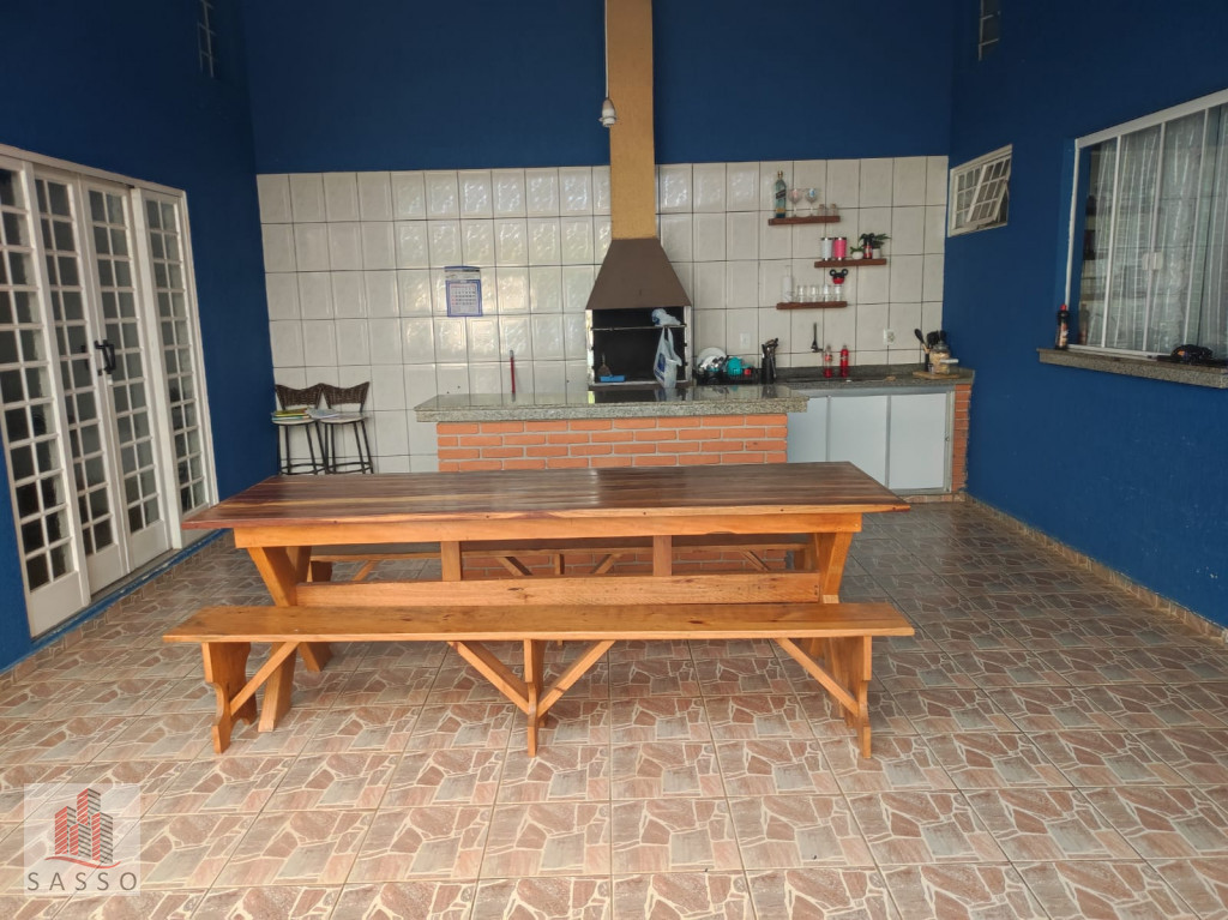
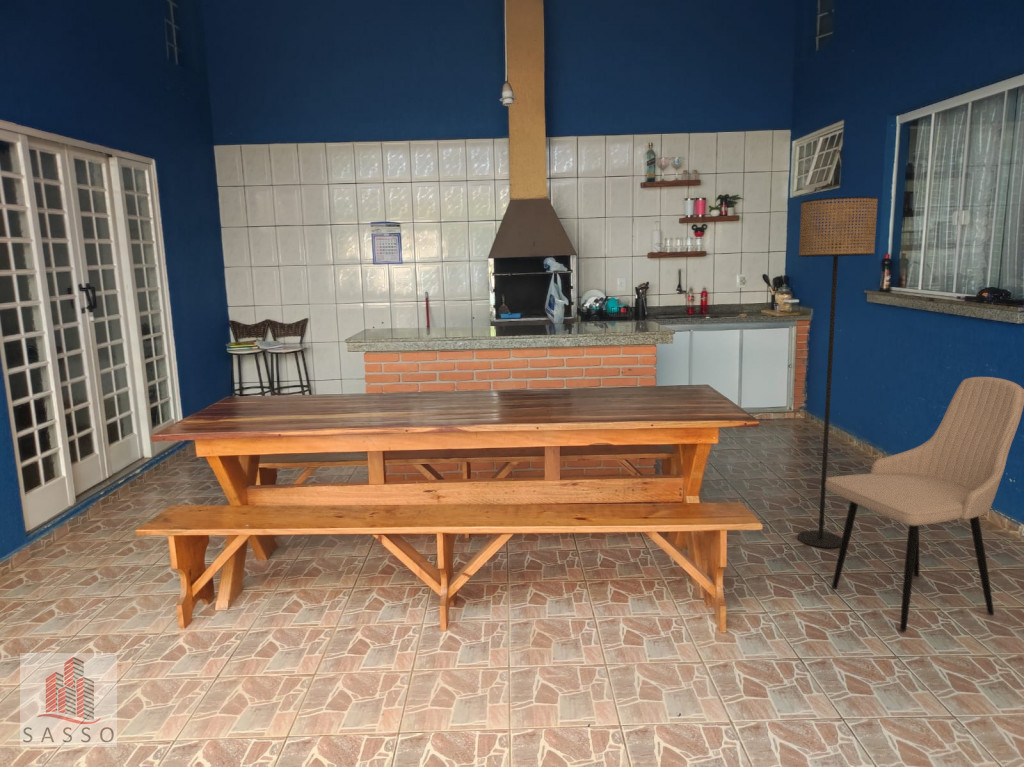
+ dining chair [825,376,1024,633]
+ floor lamp [797,195,879,549]
